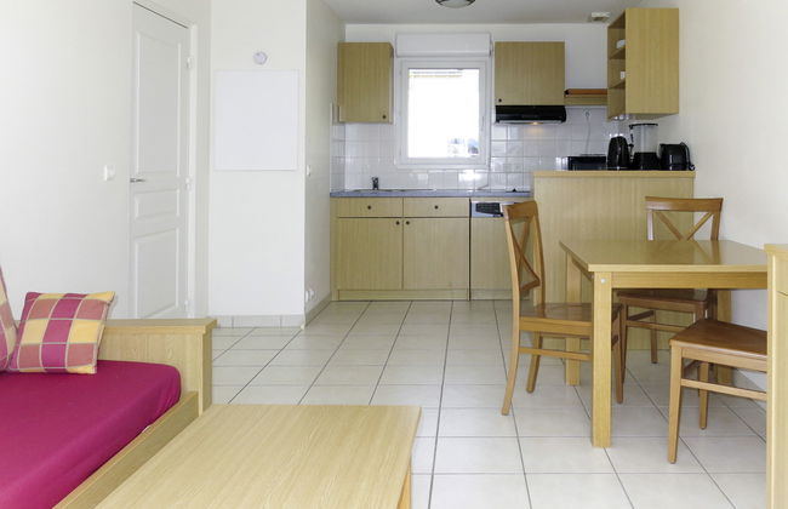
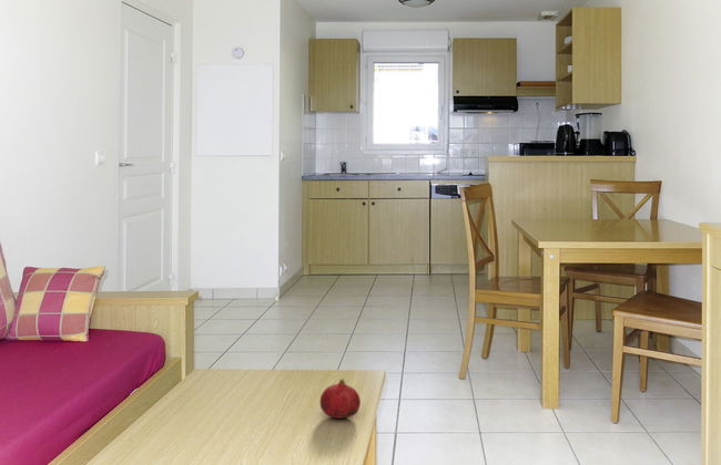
+ fruit [319,378,362,420]
